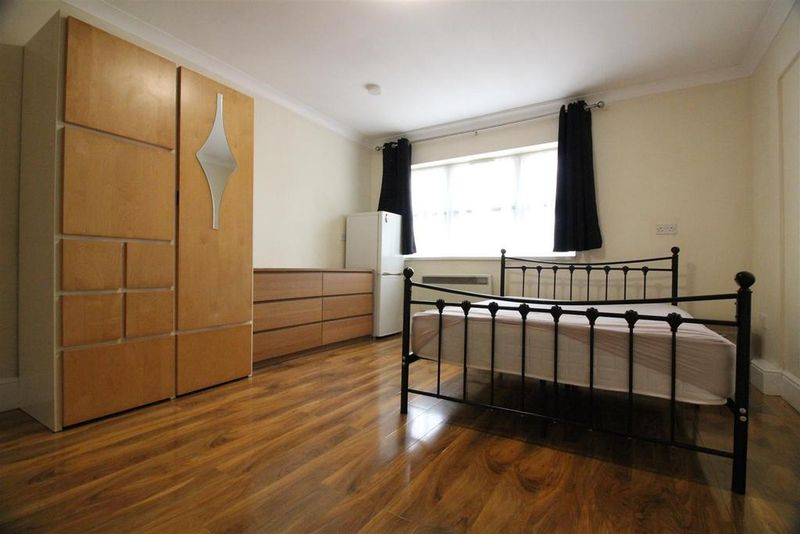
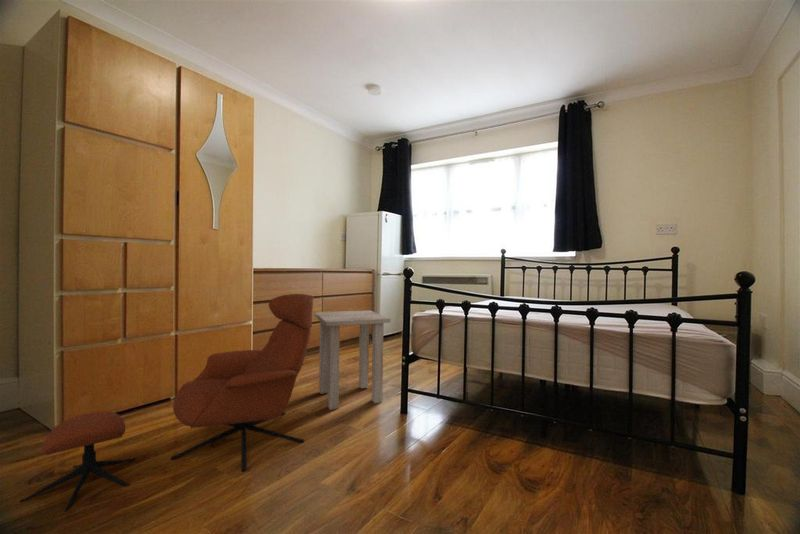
+ side table [313,309,392,411]
+ armchair [18,293,314,513]
